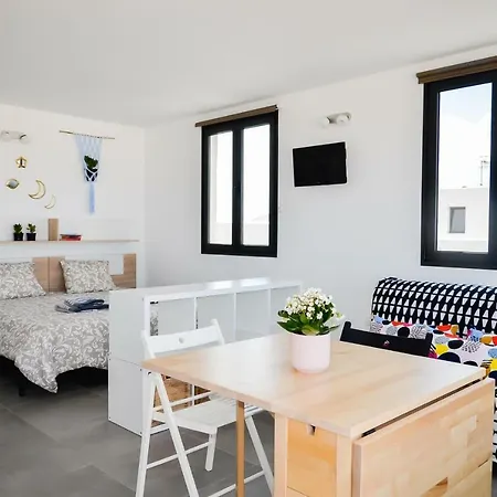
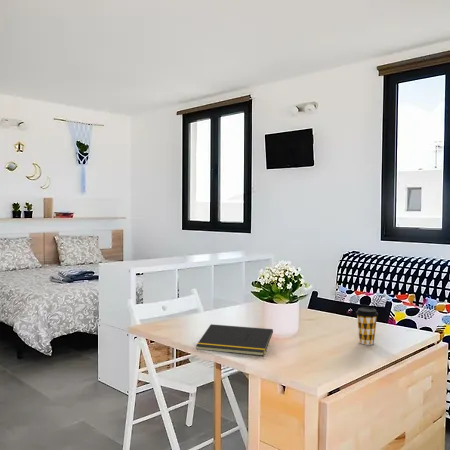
+ notepad [195,323,274,357]
+ coffee cup [355,307,379,346]
